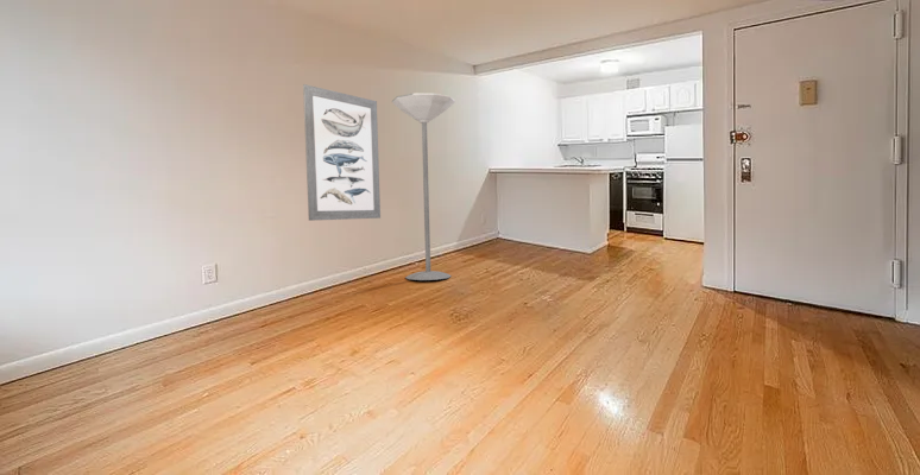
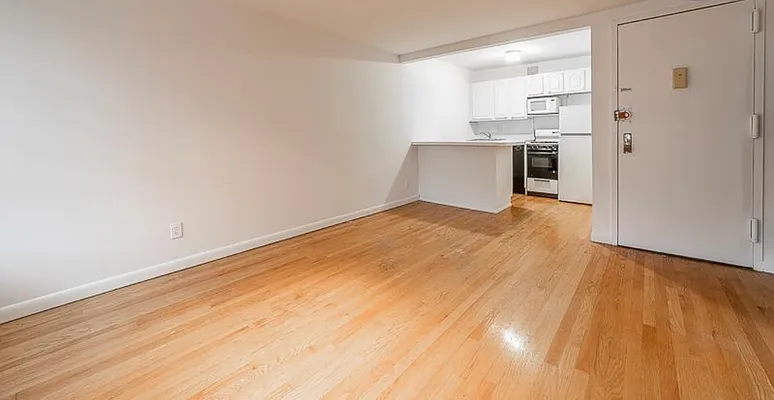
- floor lamp [391,91,456,281]
- wall art [302,83,382,222]
